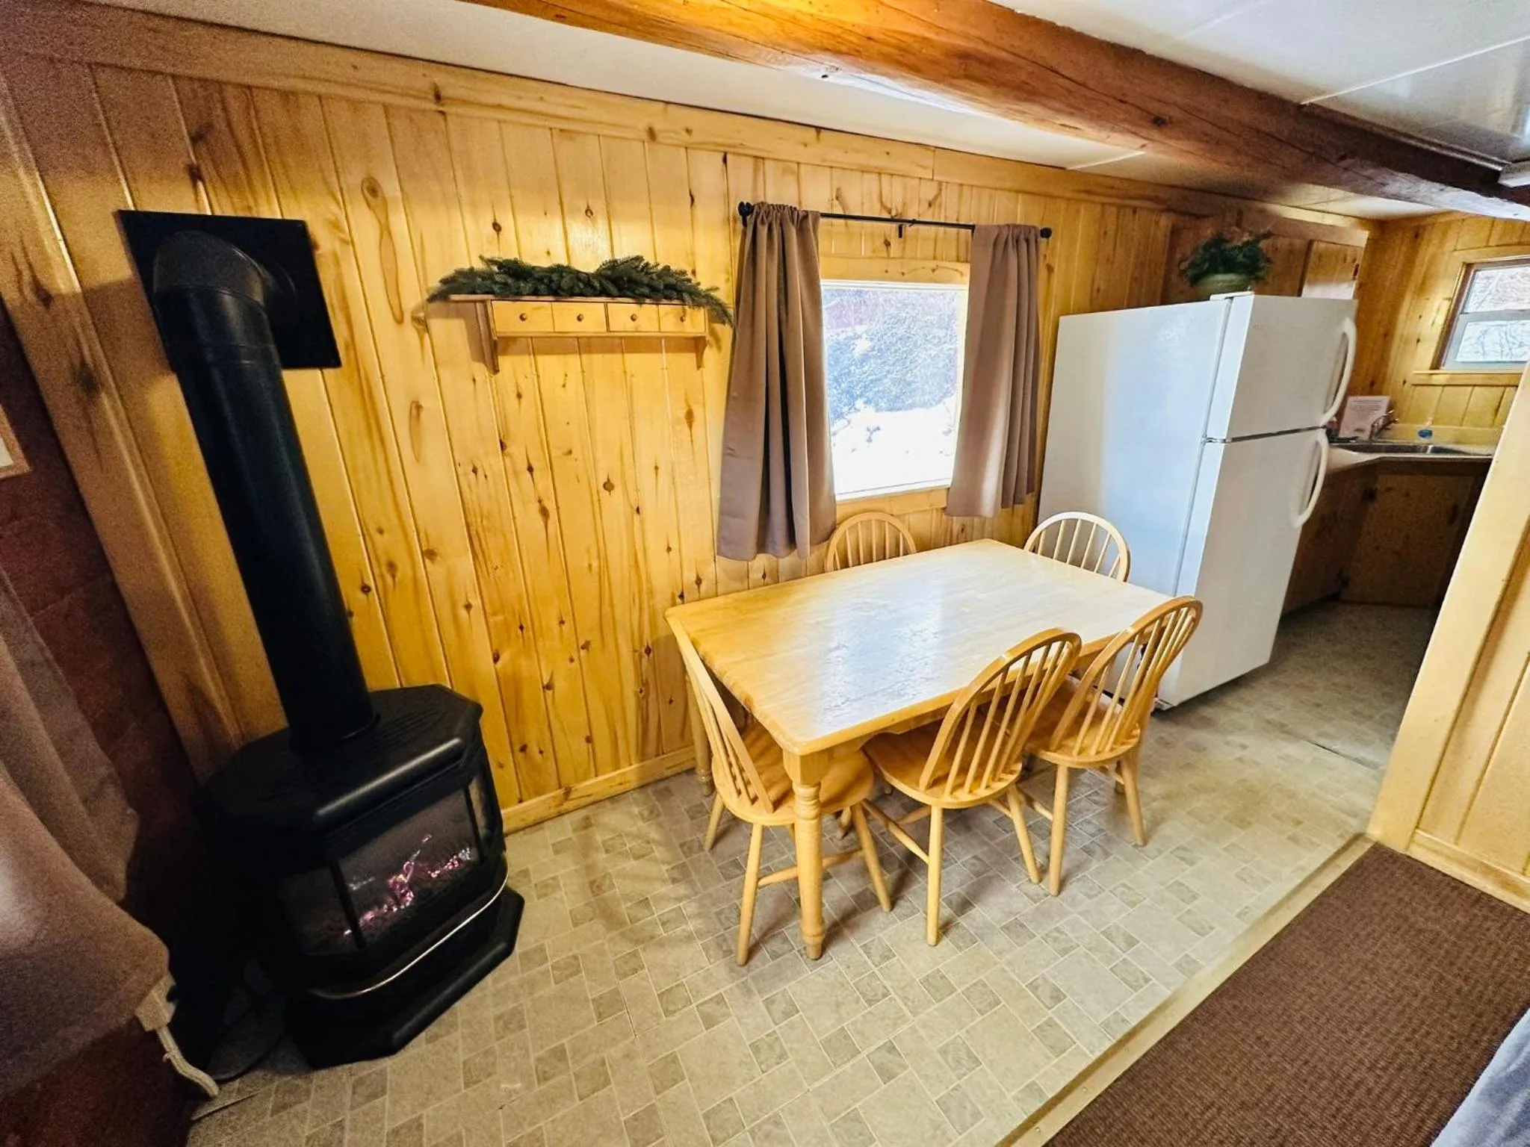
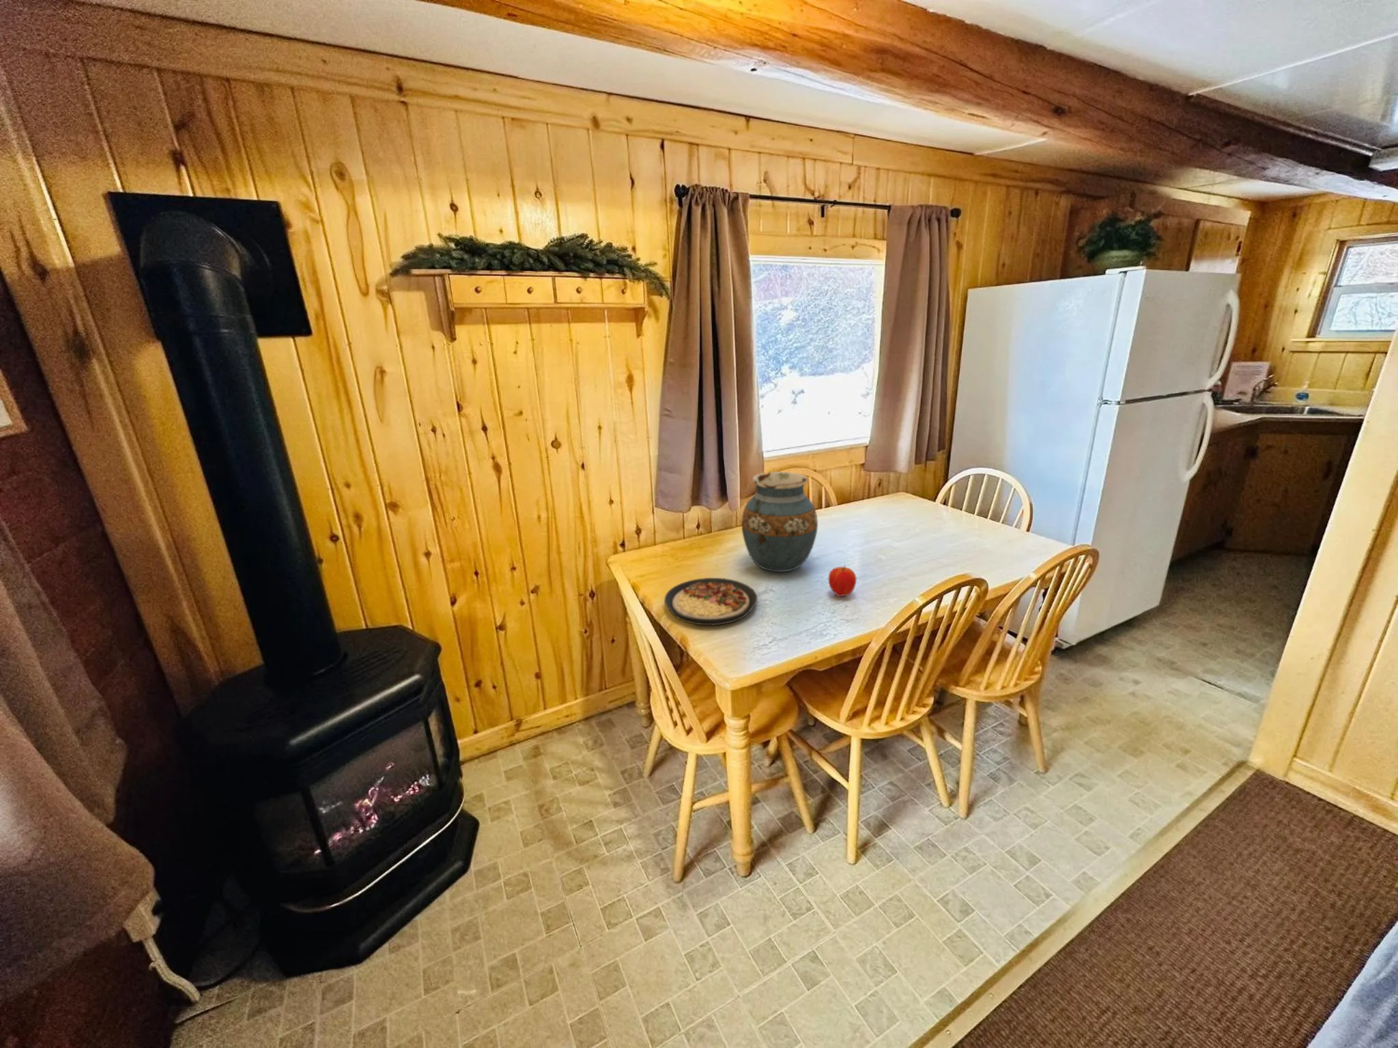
+ apple [828,565,858,598]
+ vase [741,471,819,572]
+ plate [664,577,757,625]
